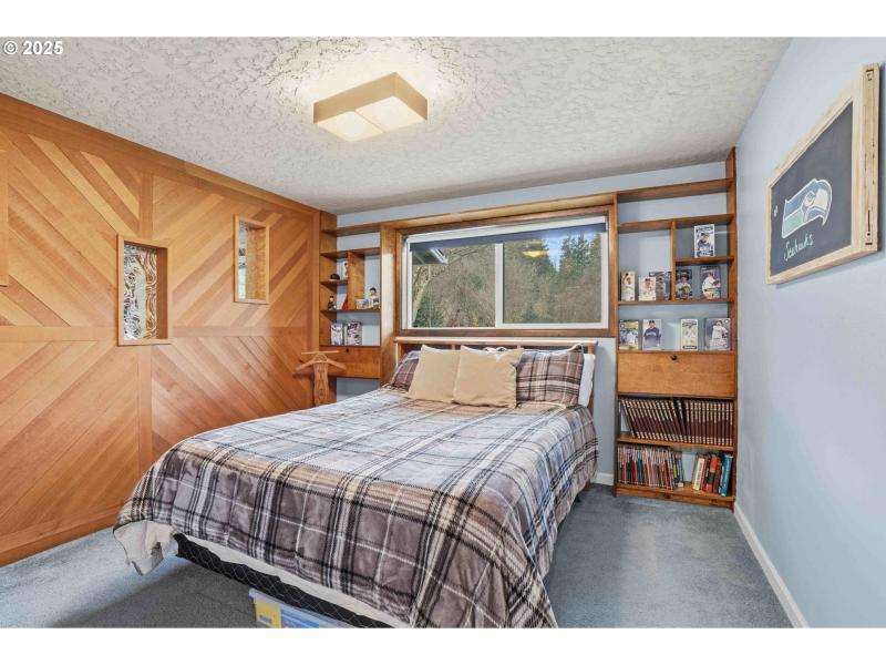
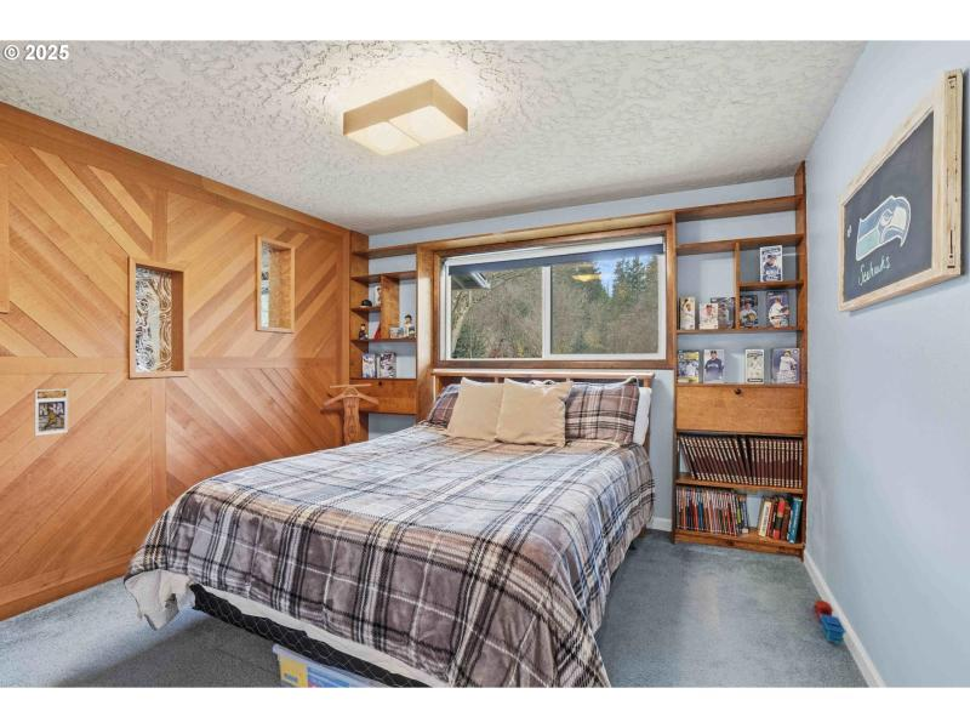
+ trading card display case [34,388,69,437]
+ toy train [812,596,848,644]
